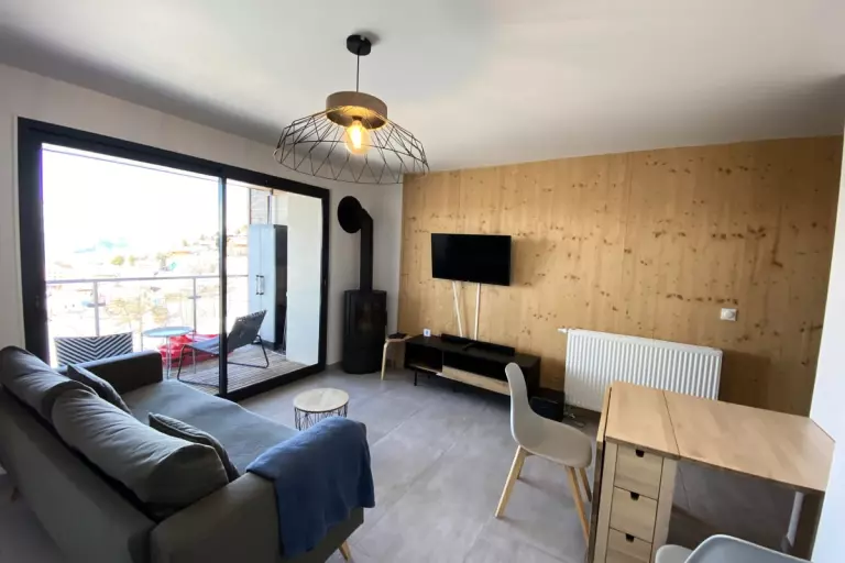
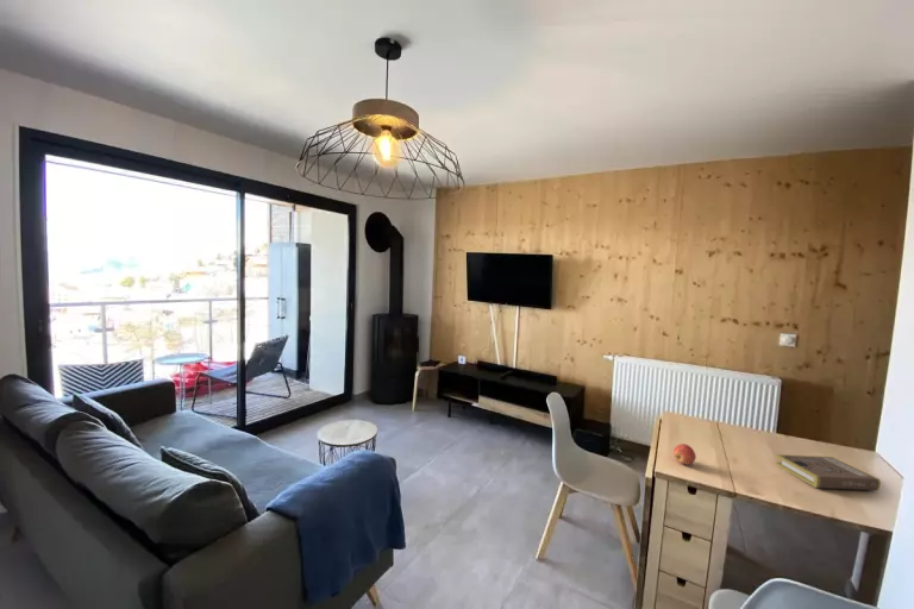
+ apple [672,442,697,466]
+ book [775,453,882,491]
